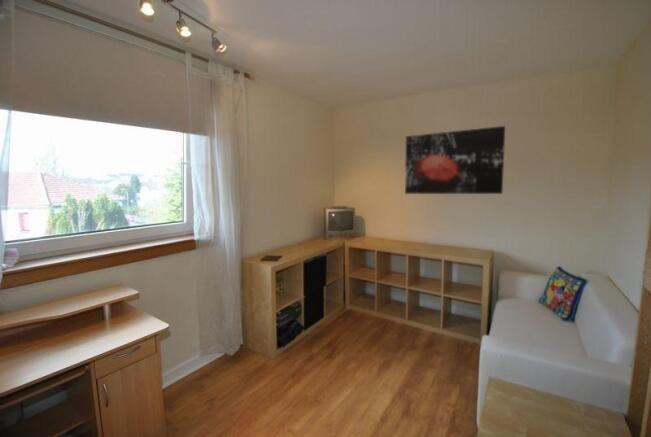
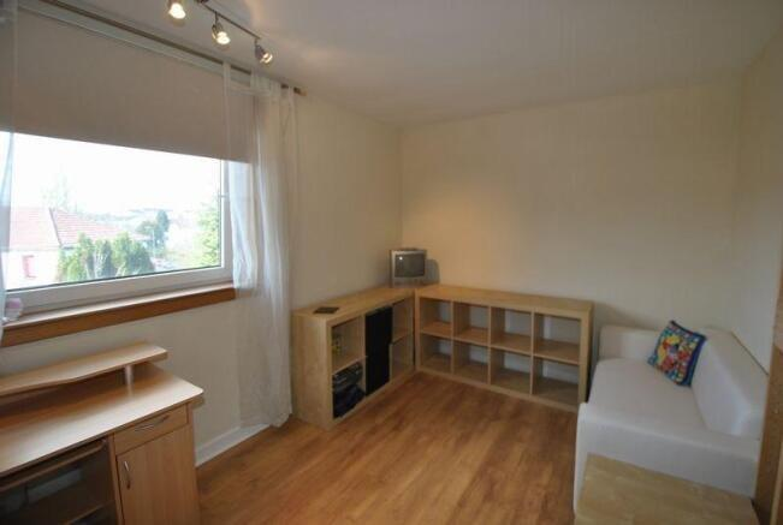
- wall art [404,125,506,195]
